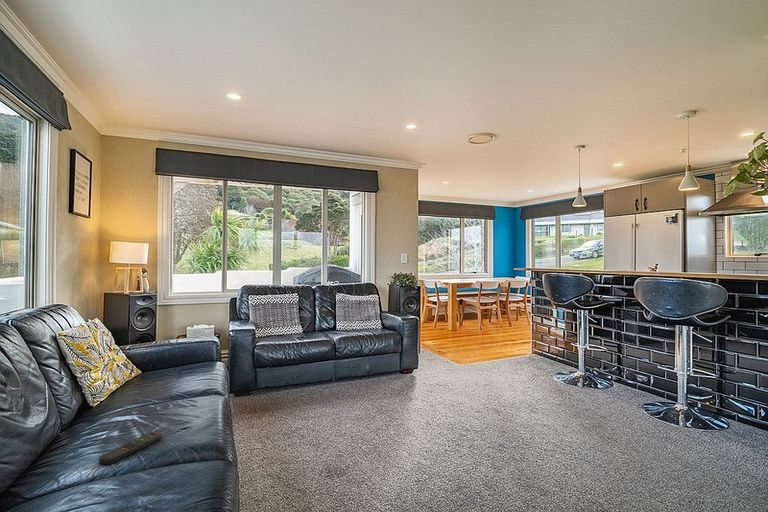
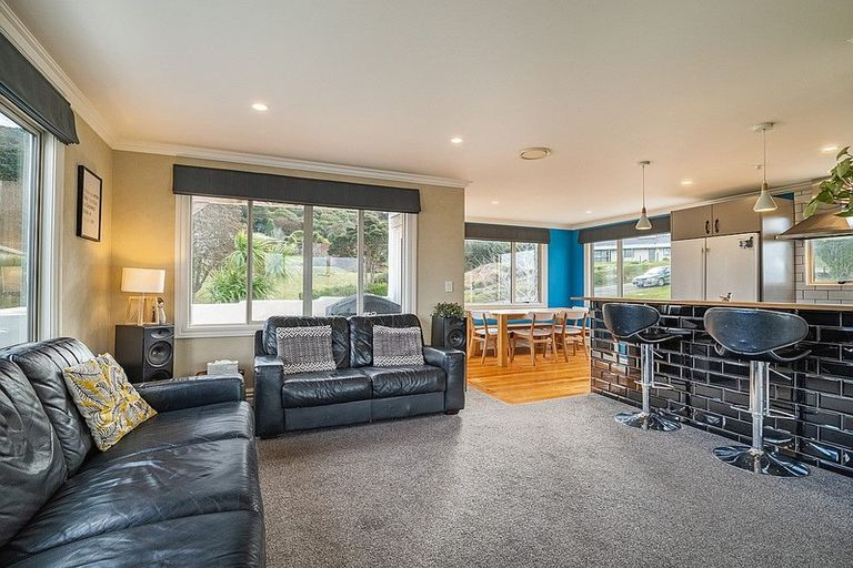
- remote control [98,431,163,465]
